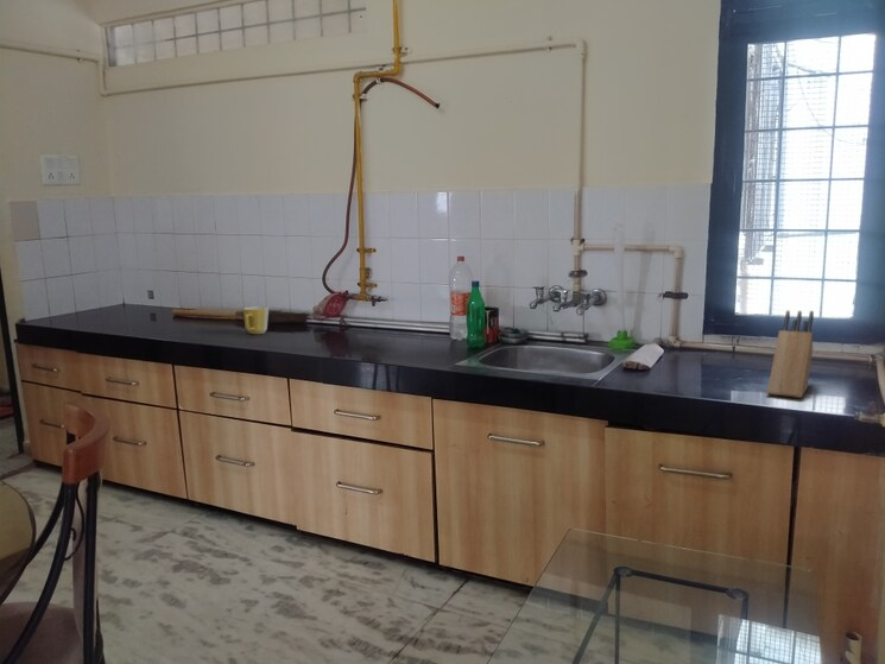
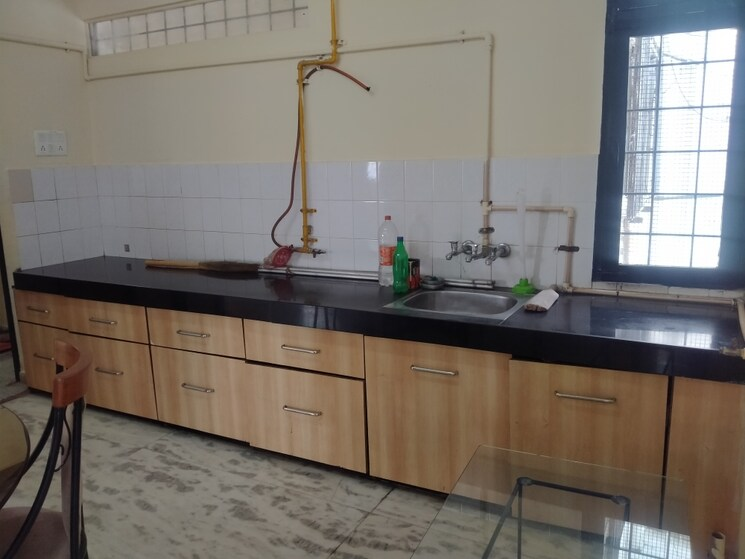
- mug [242,305,270,335]
- knife block [766,309,815,399]
